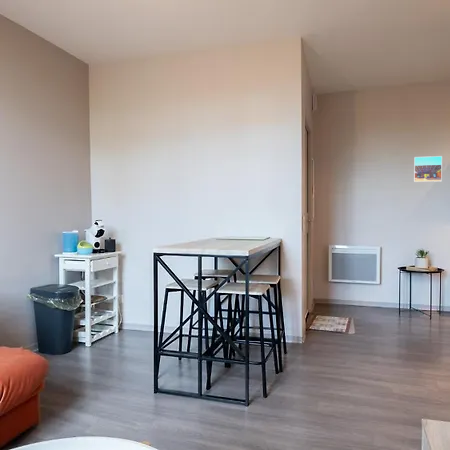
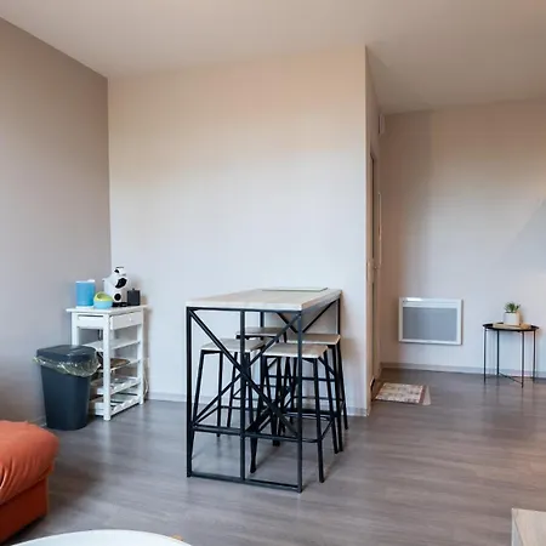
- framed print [413,155,443,183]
